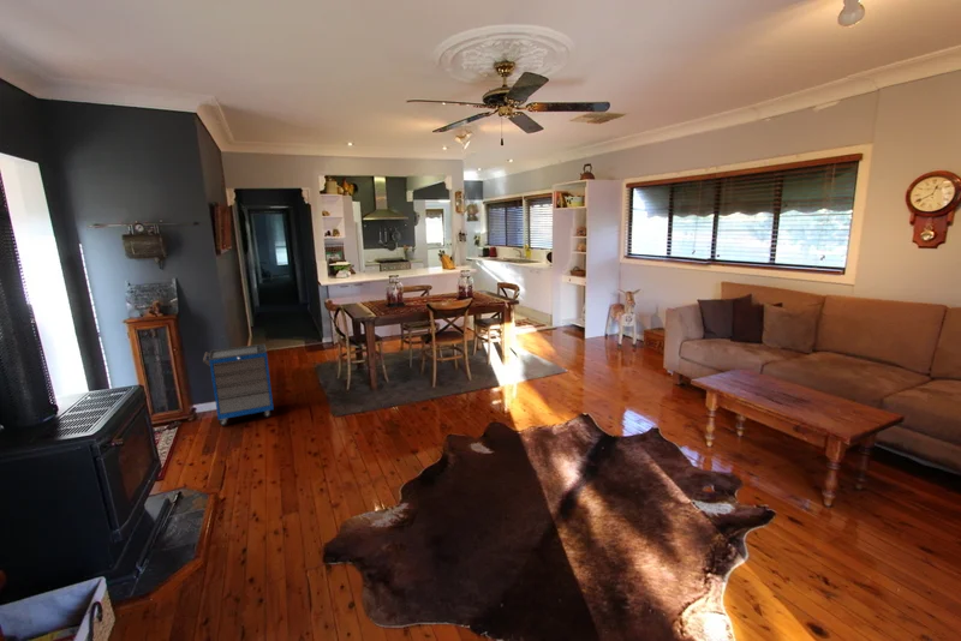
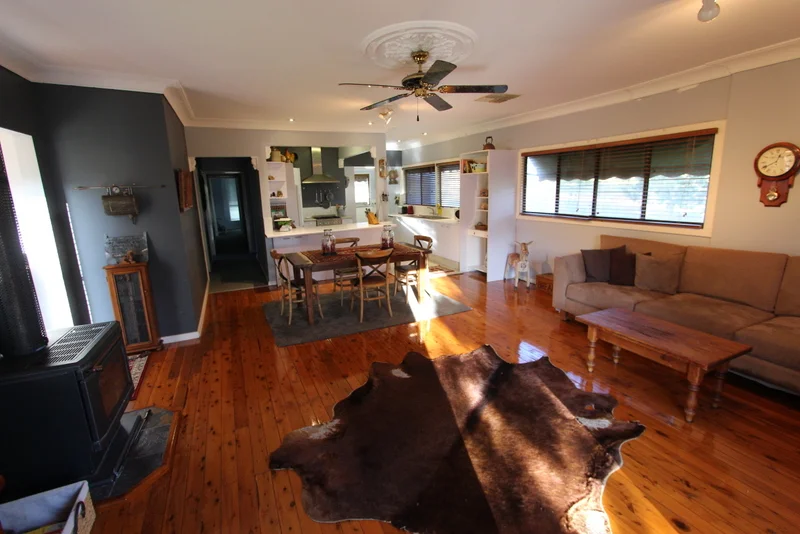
- cabinet [202,343,275,427]
